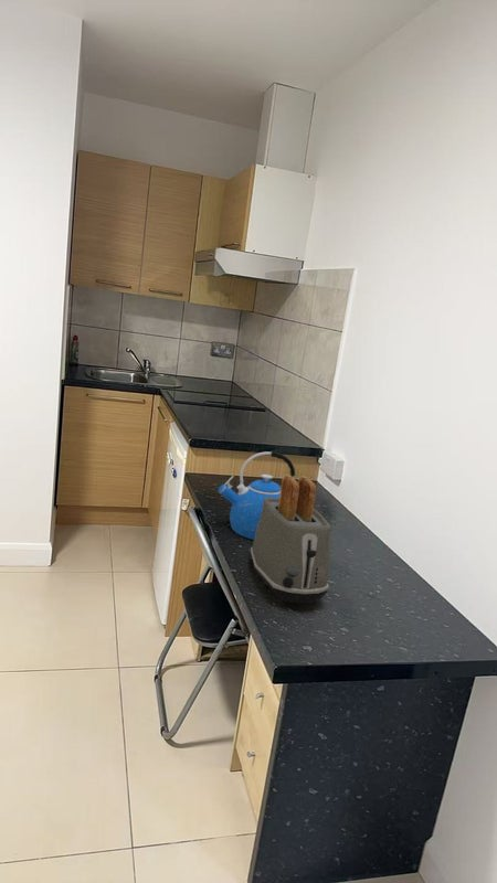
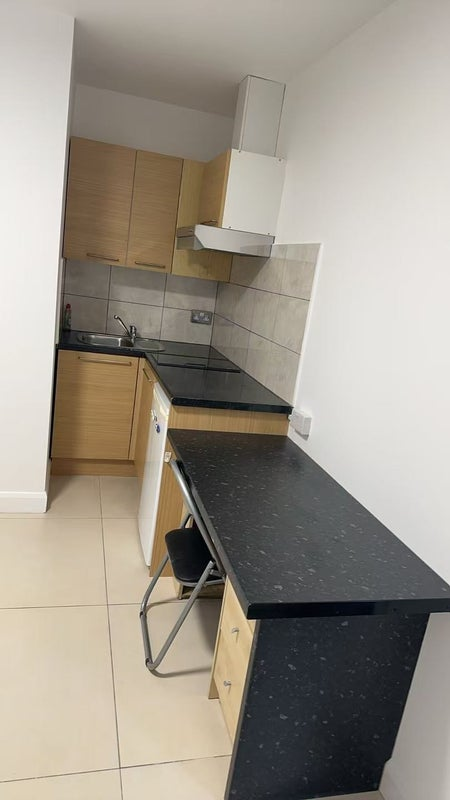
- kettle [218,449,296,541]
- toaster [250,474,332,605]
